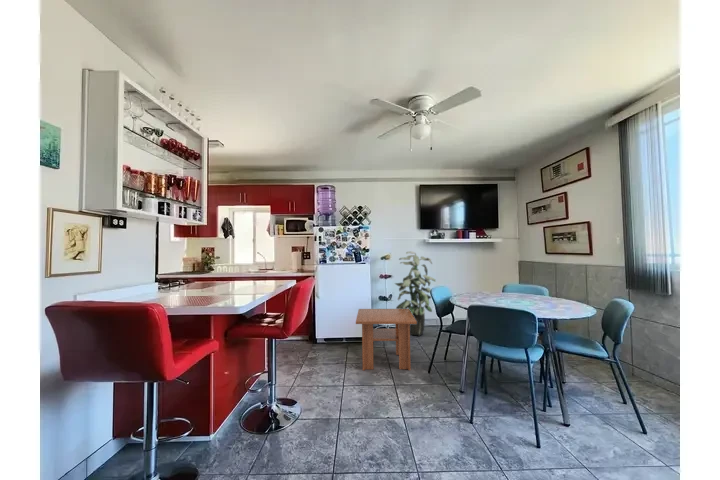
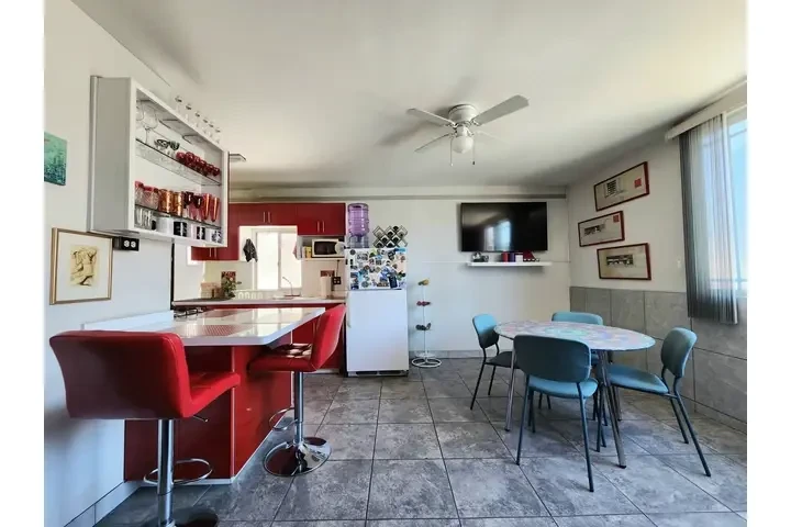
- coffee table [355,308,417,372]
- indoor plant [394,250,437,336]
